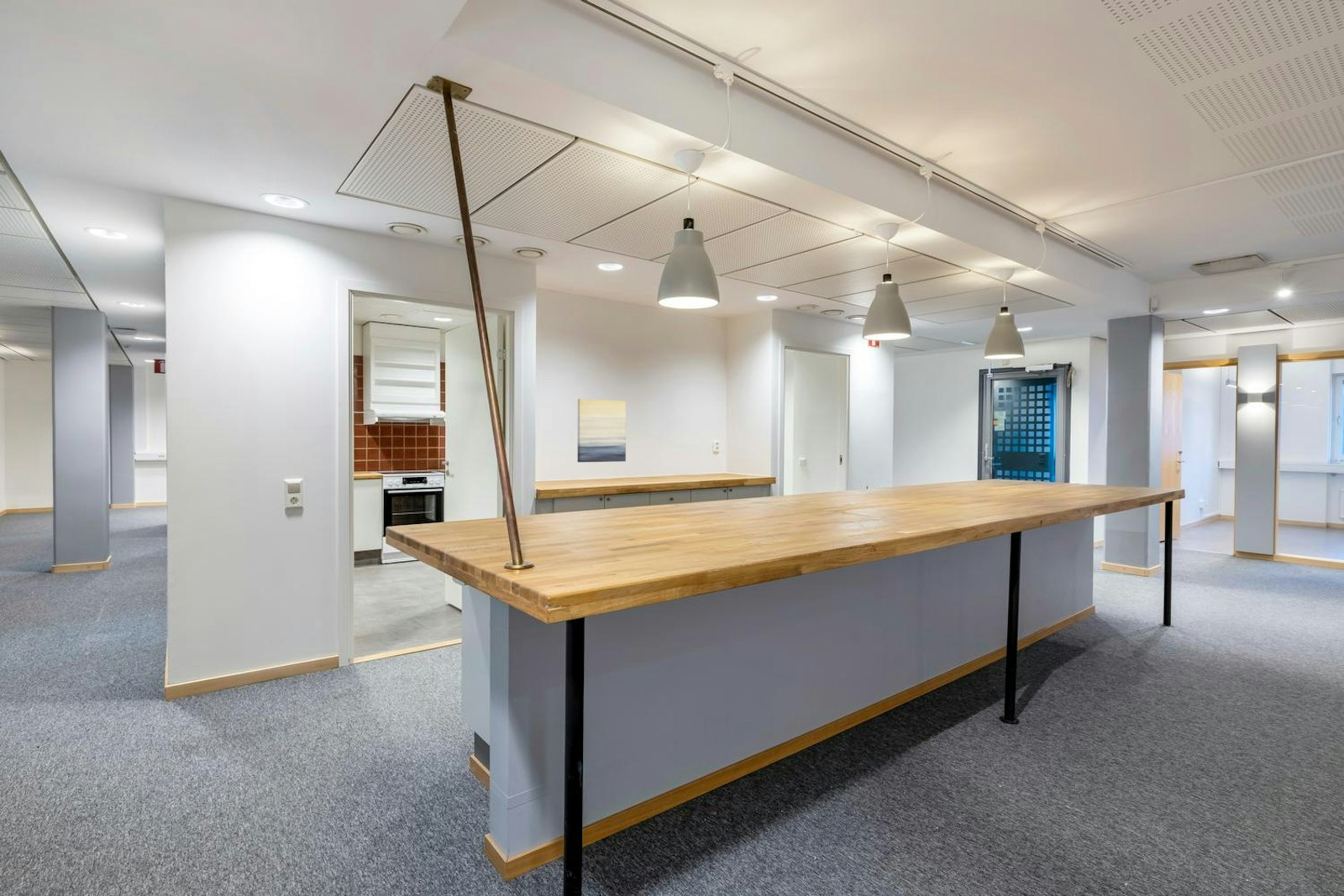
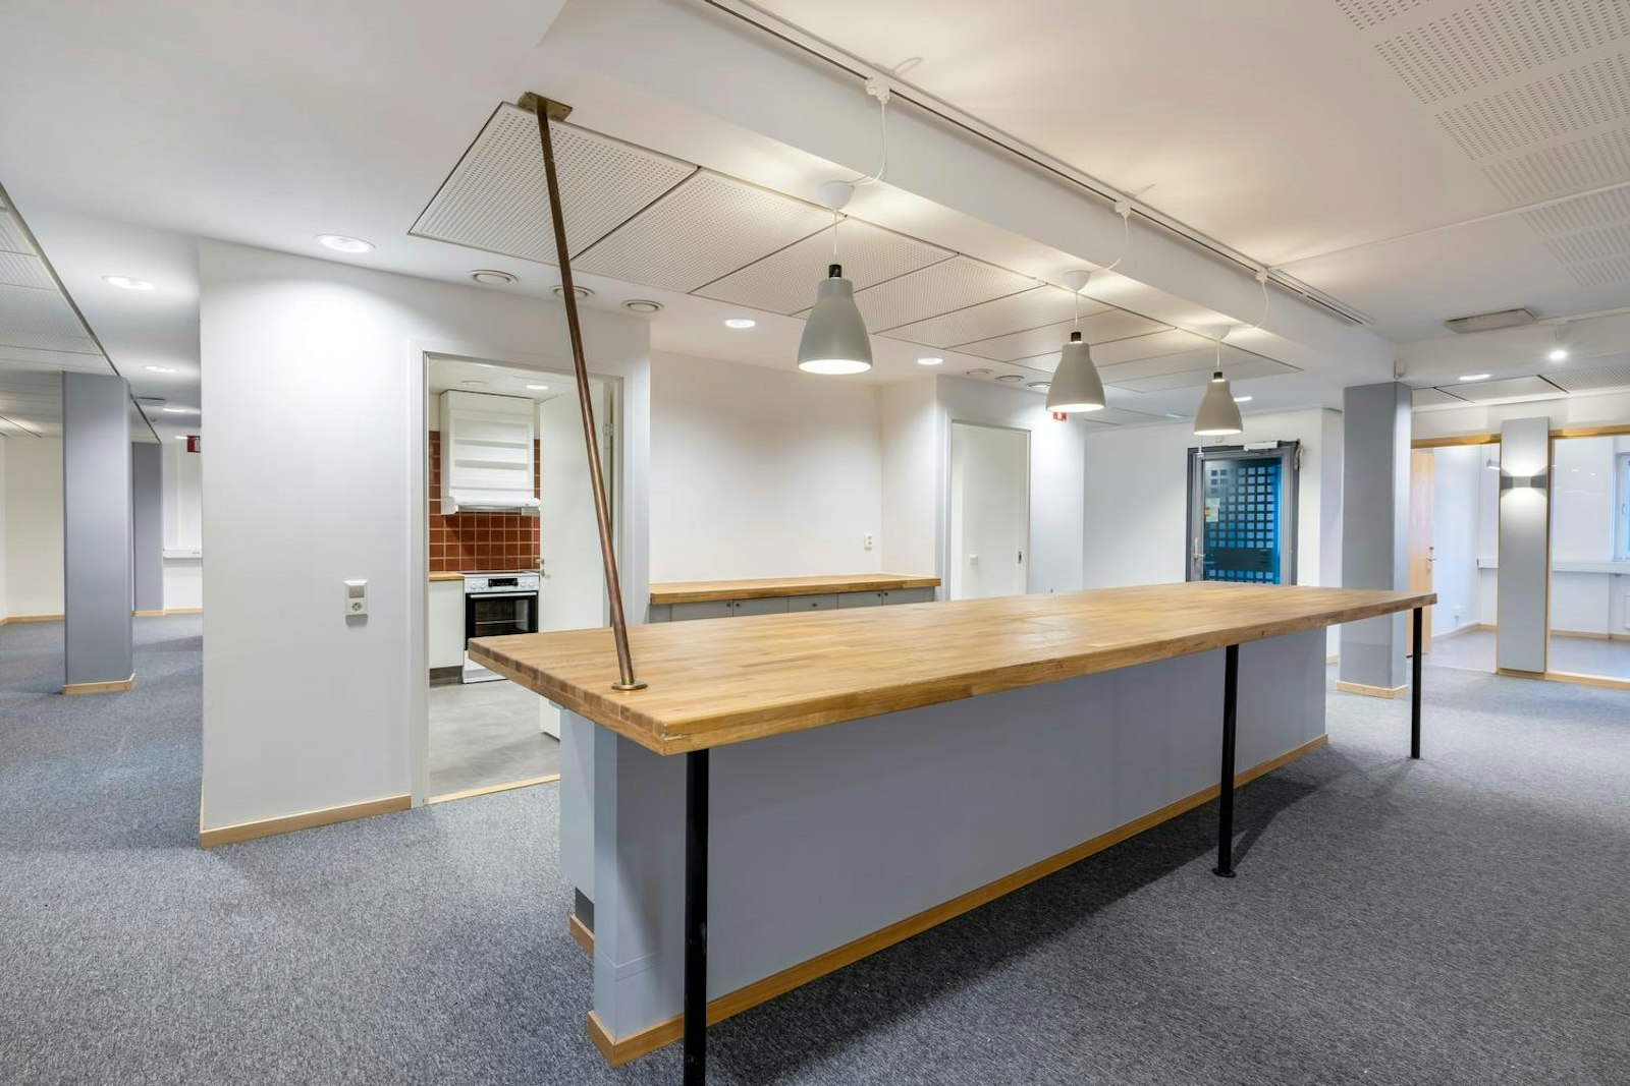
- wall art [577,398,627,463]
